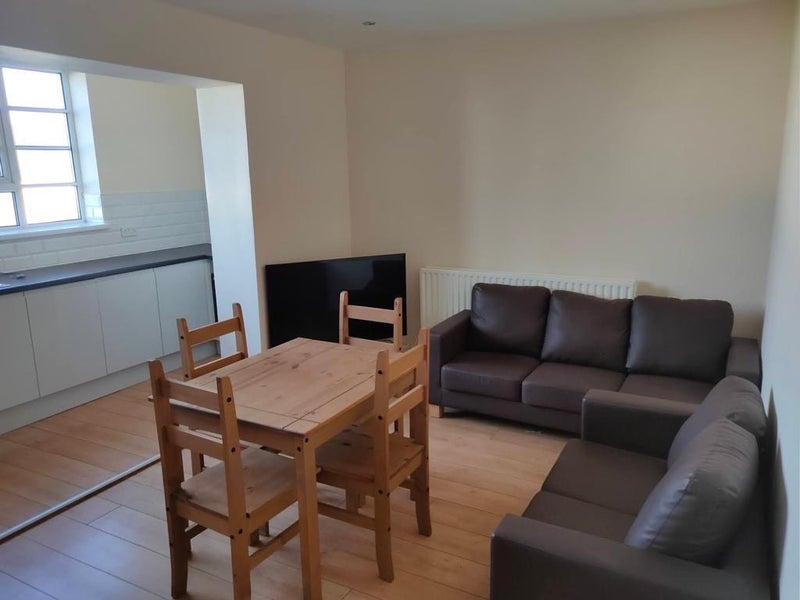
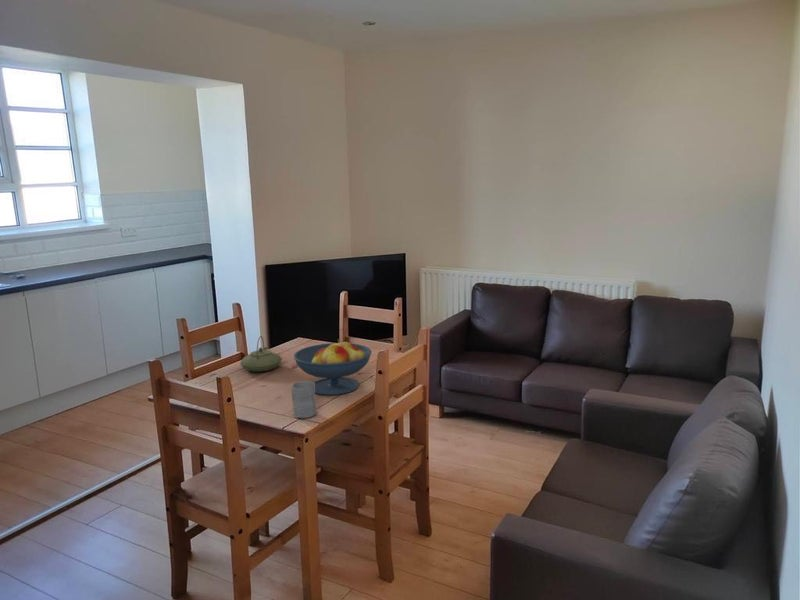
+ teapot [239,335,283,373]
+ mug [291,380,317,419]
+ fruit bowl [293,338,373,396]
